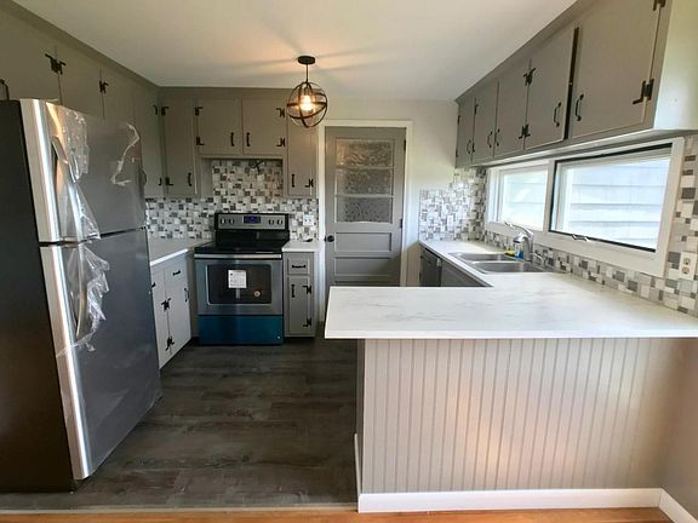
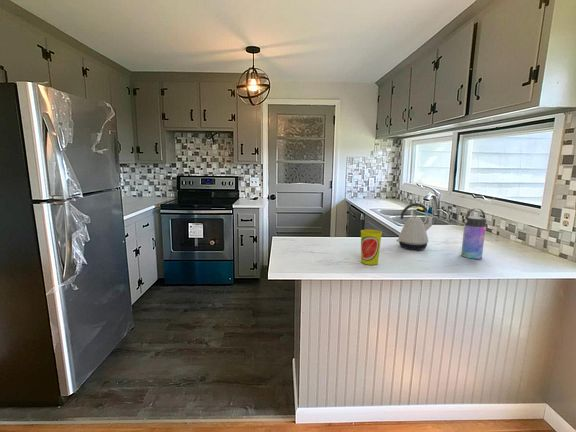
+ cup [360,229,383,266]
+ water bottle [460,207,487,260]
+ kettle [396,202,433,251]
